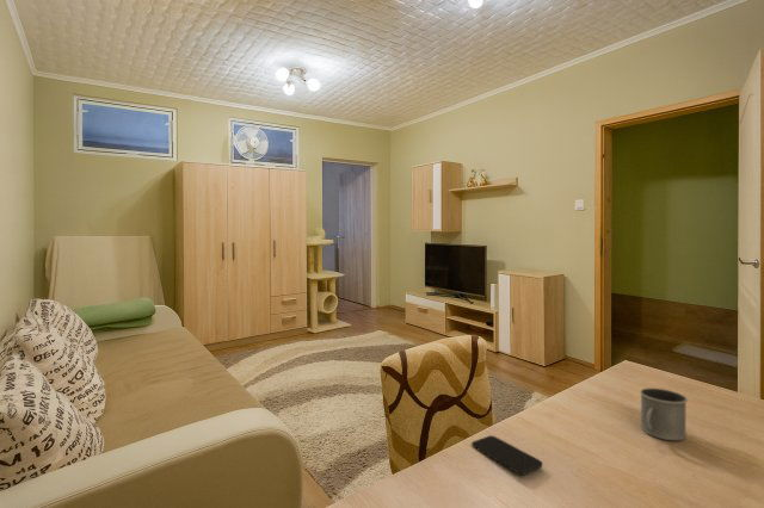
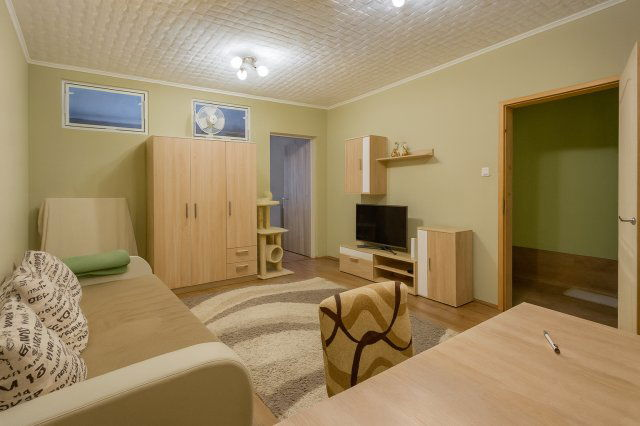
- mug [639,388,689,441]
- smartphone [472,434,543,476]
